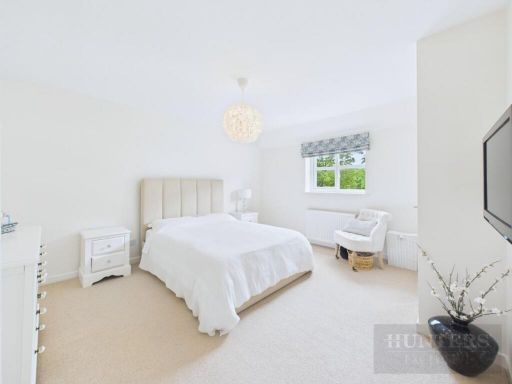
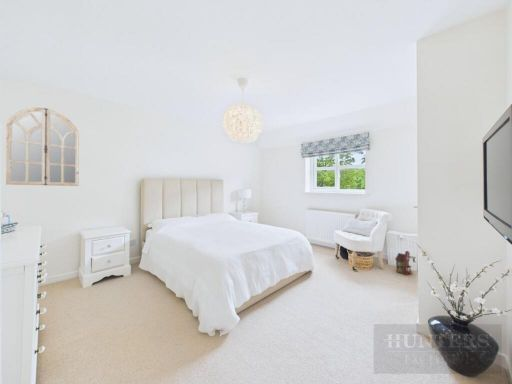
+ home mirror [5,107,80,187]
+ toy house [394,250,417,276]
